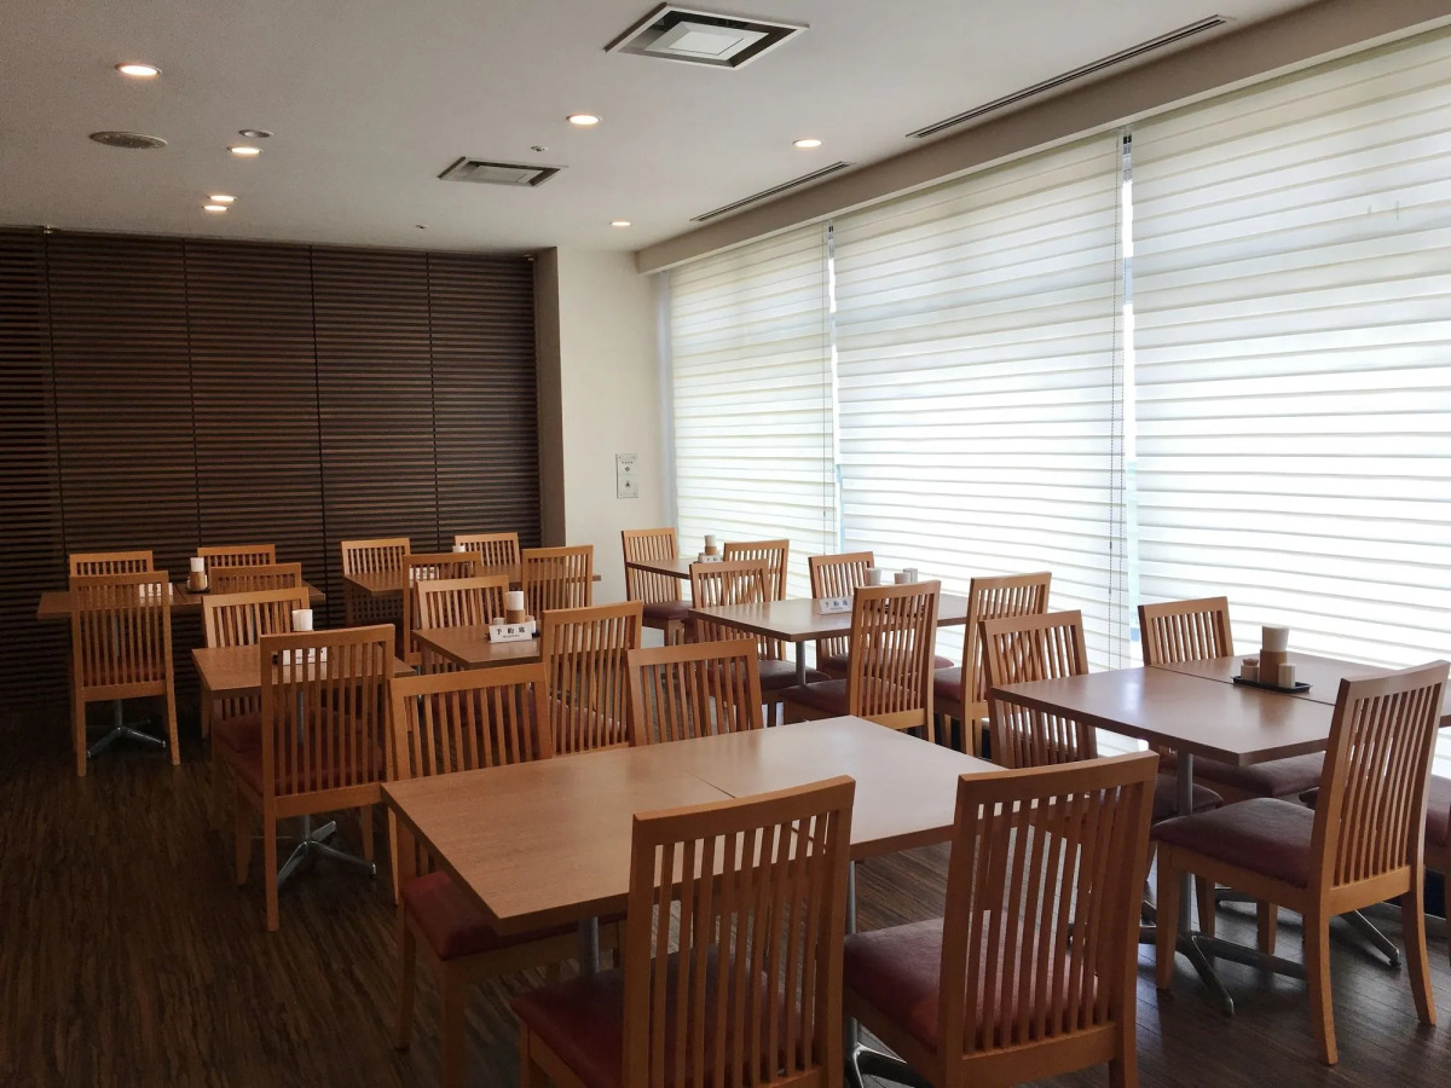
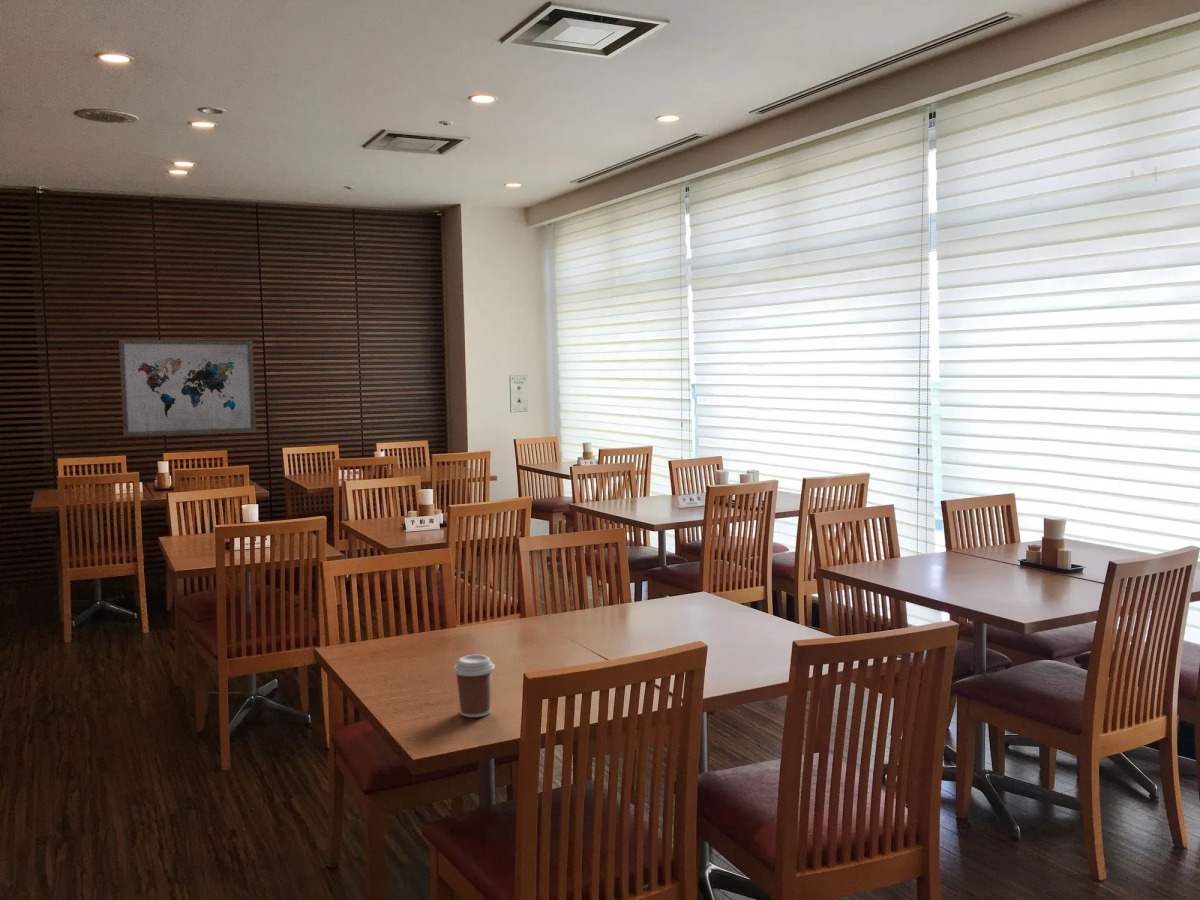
+ wall art [118,339,257,437]
+ coffee cup [452,654,496,718]
